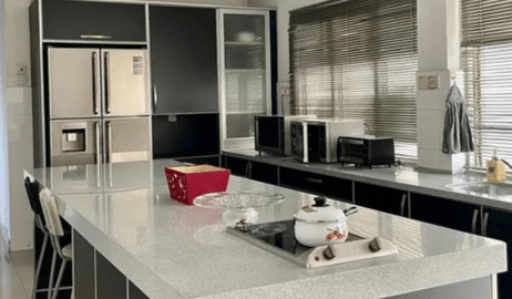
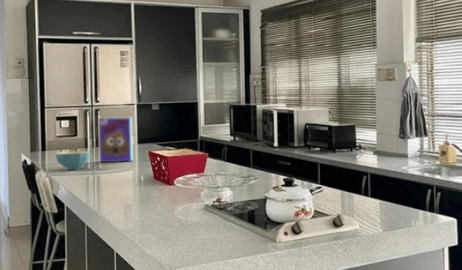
+ cereal bowl [55,150,91,171]
+ cereal box [98,117,134,163]
